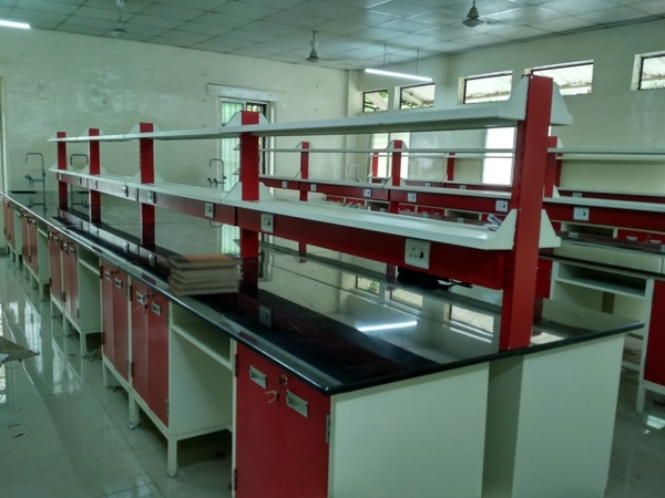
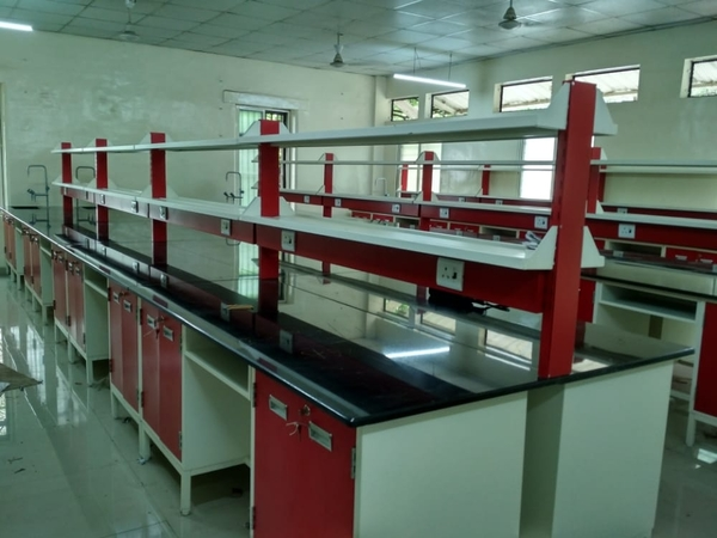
- book stack [166,252,245,298]
